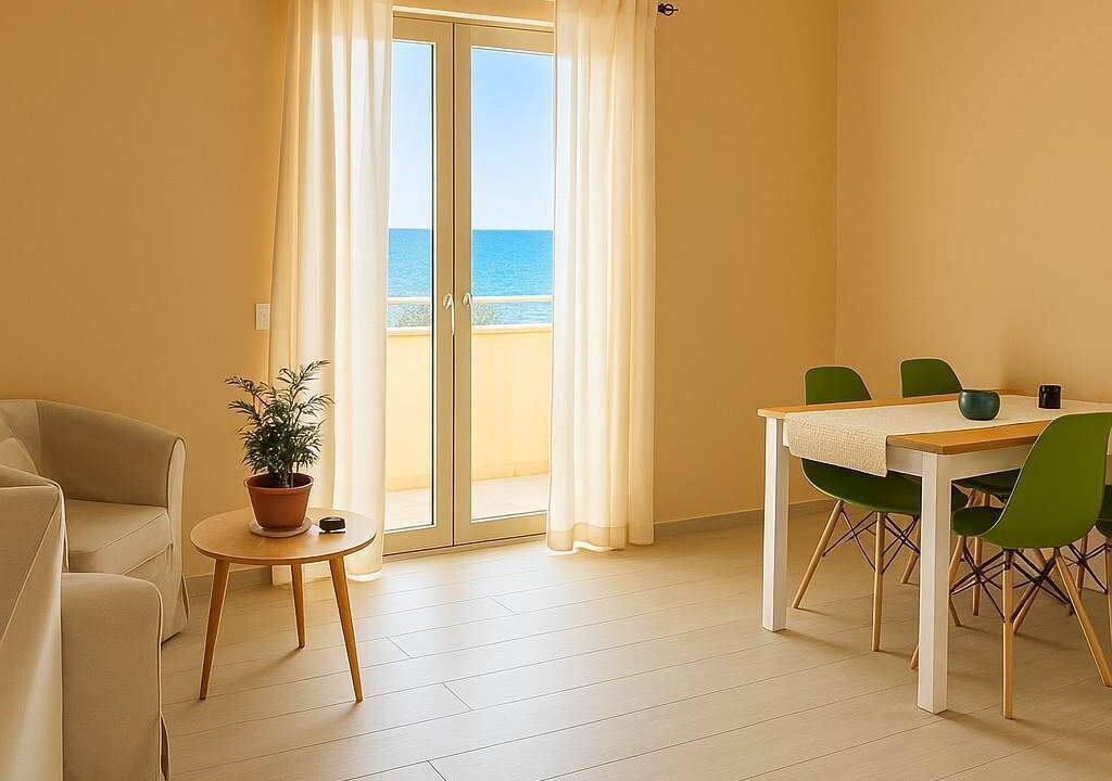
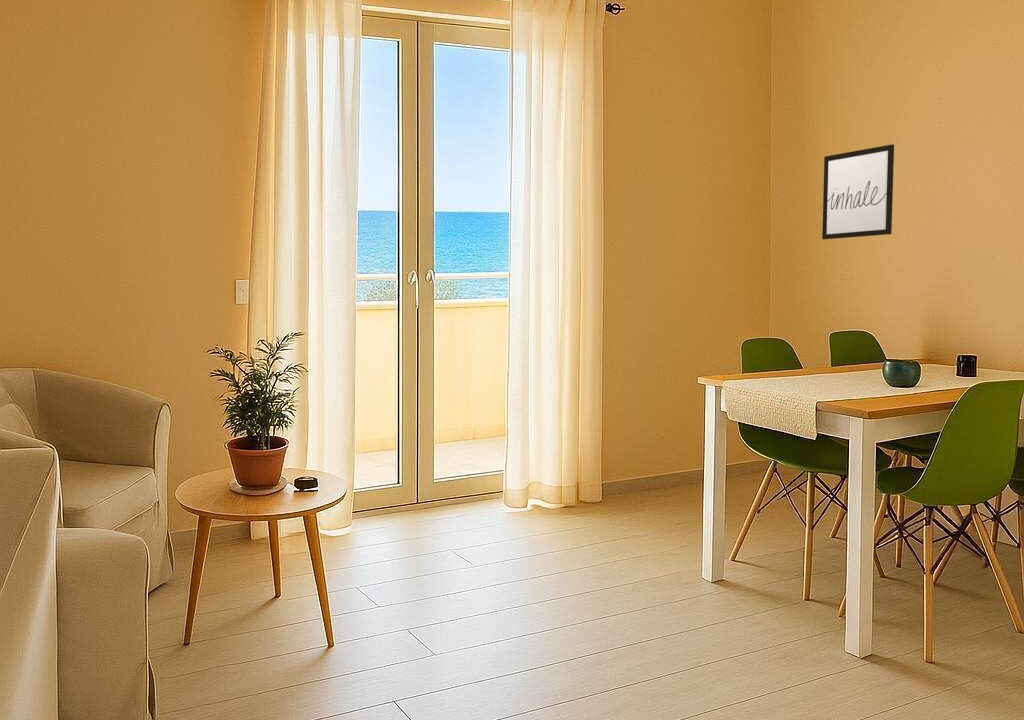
+ wall art [821,143,895,240]
